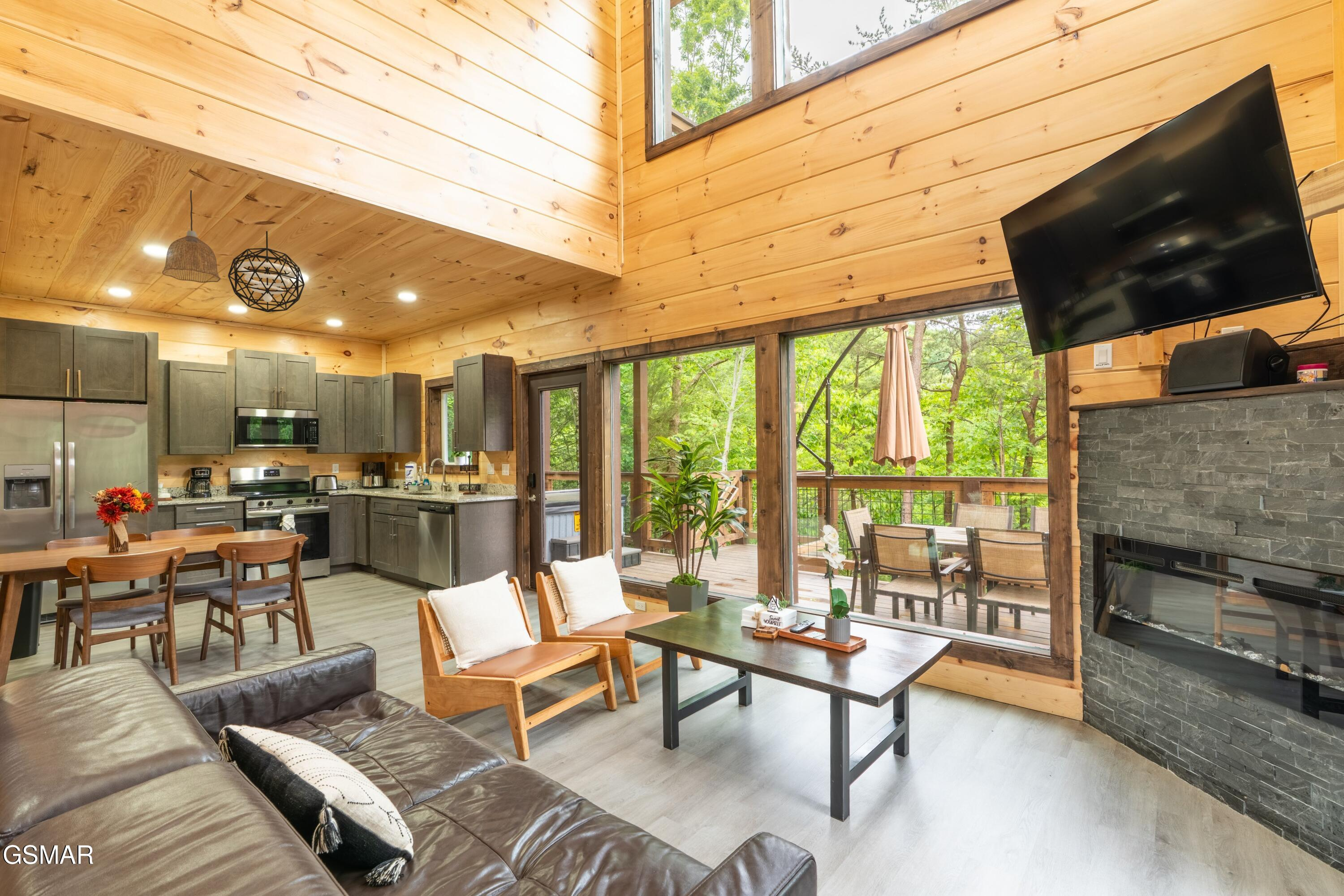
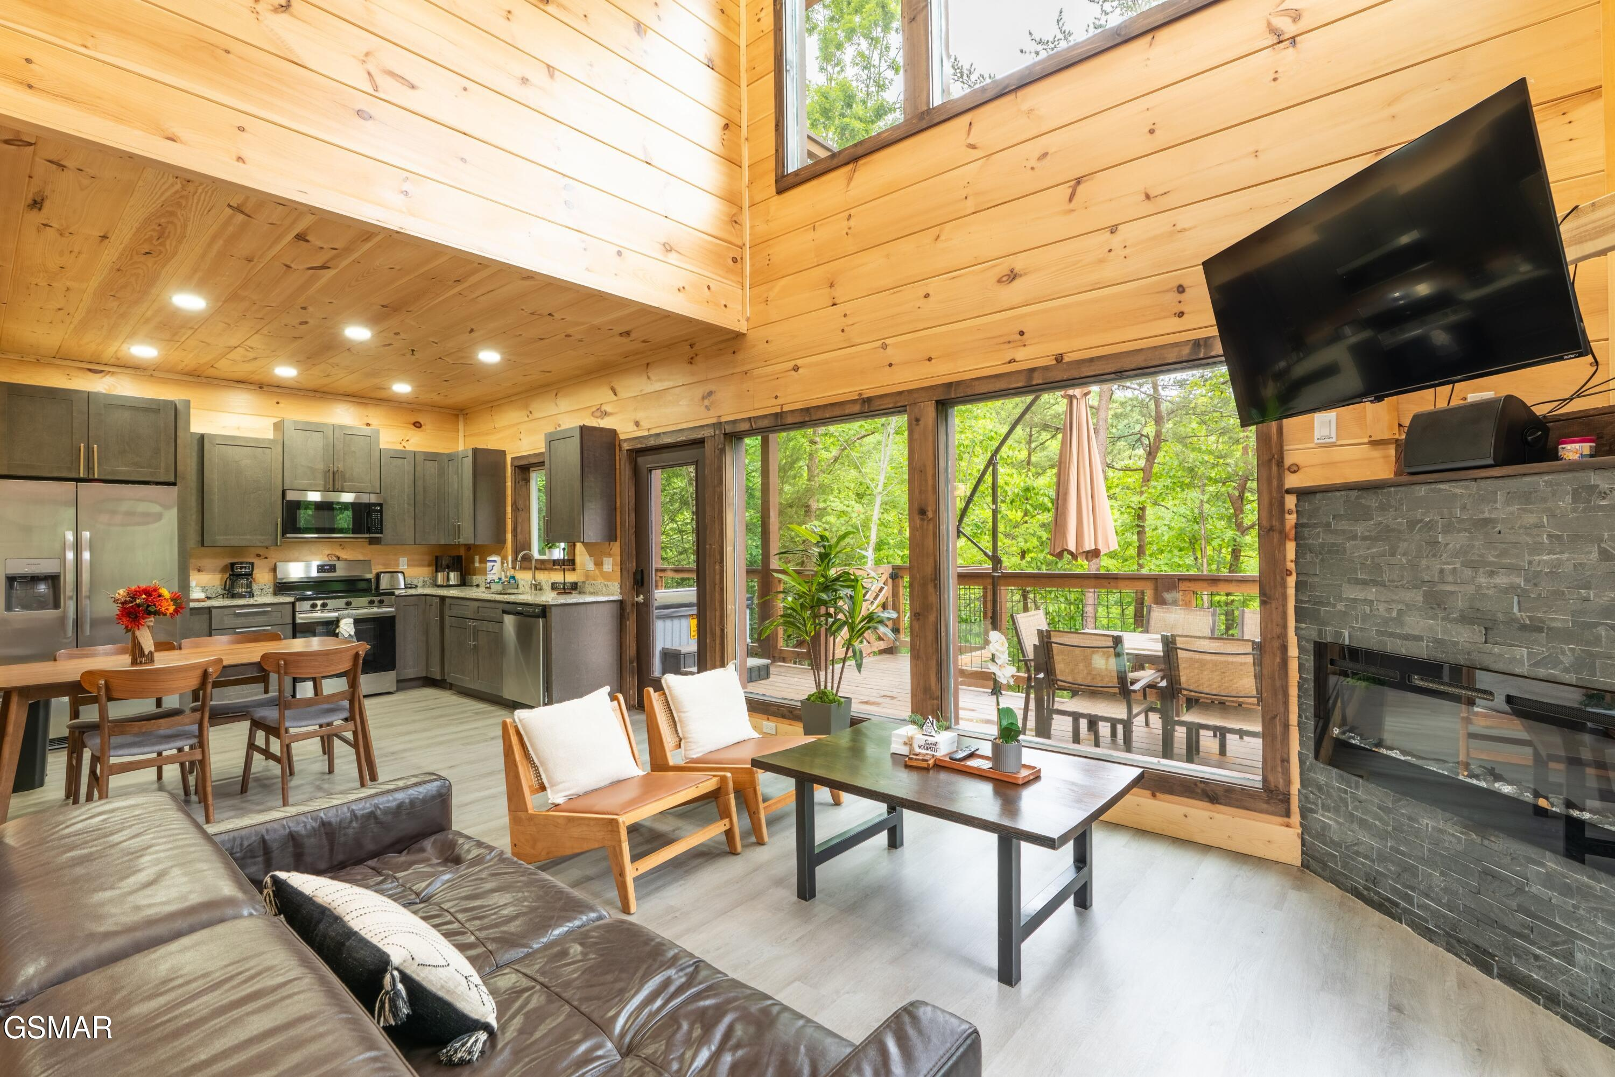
- pendant light [228,231,305,313]
- pendant lamp [162,189,221,283]
